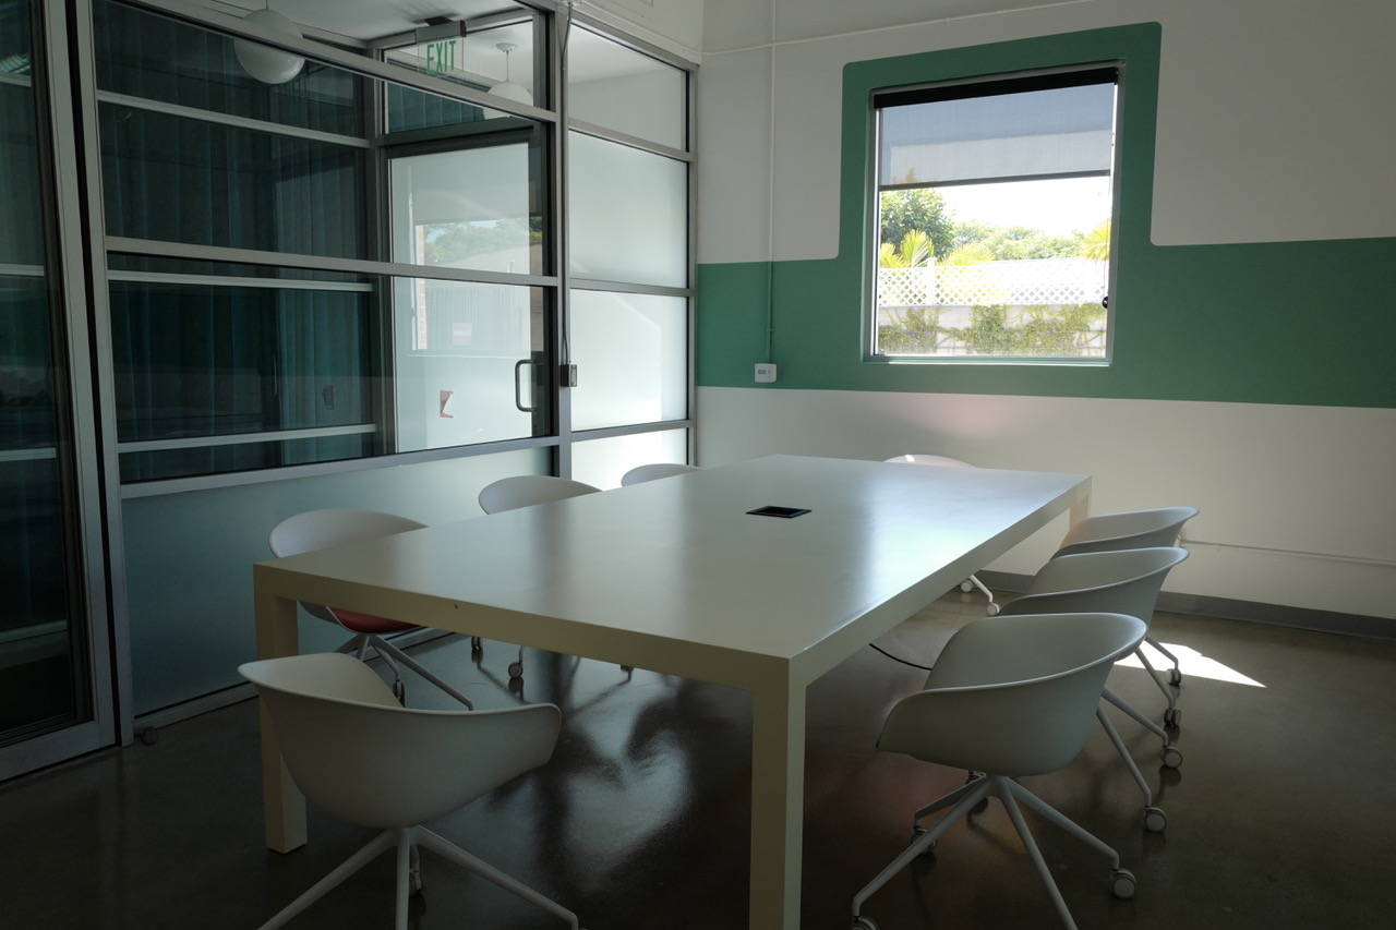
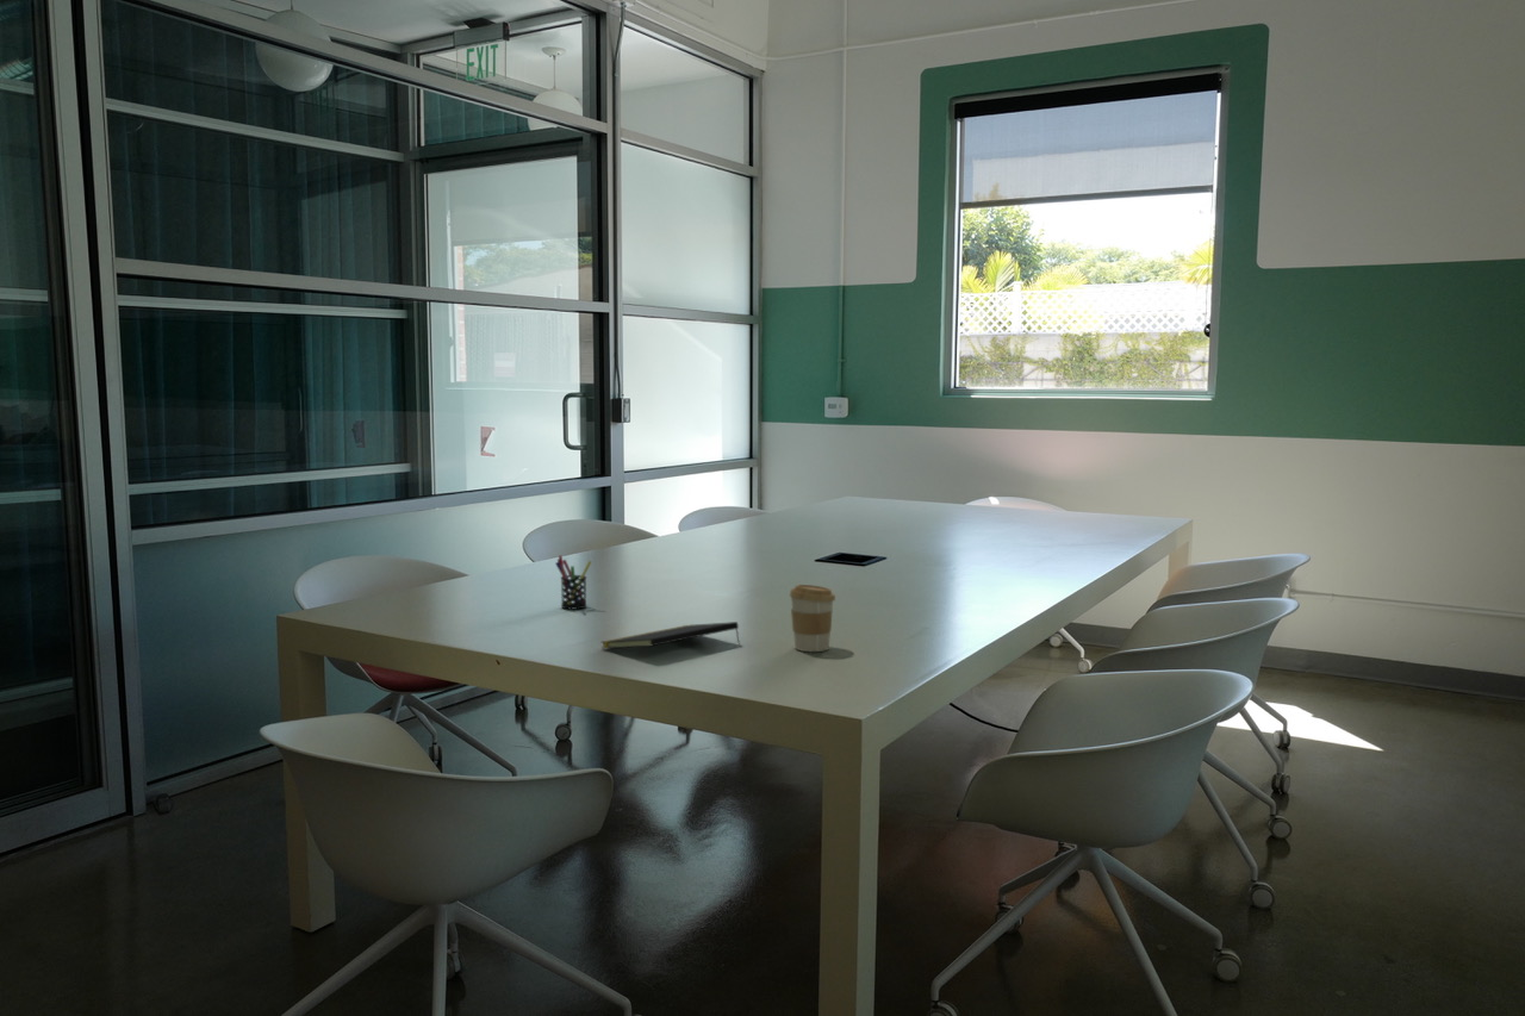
+ pen holder [554,554,592,610]
+ notepad [599,621,741,650]
+ coffee cup [789,584,836,653]
